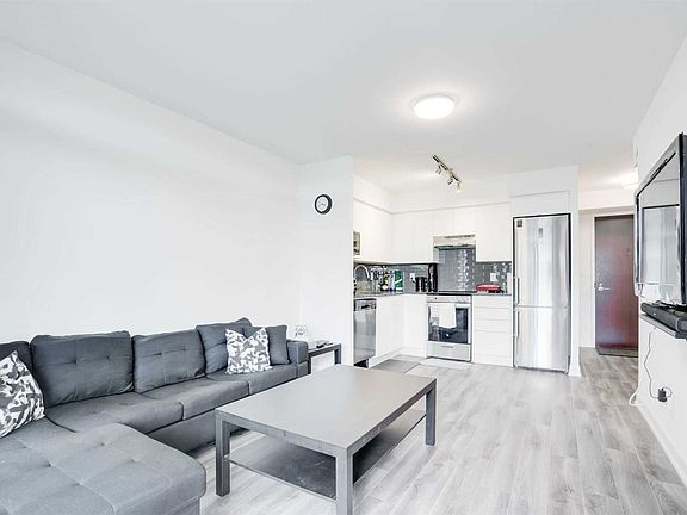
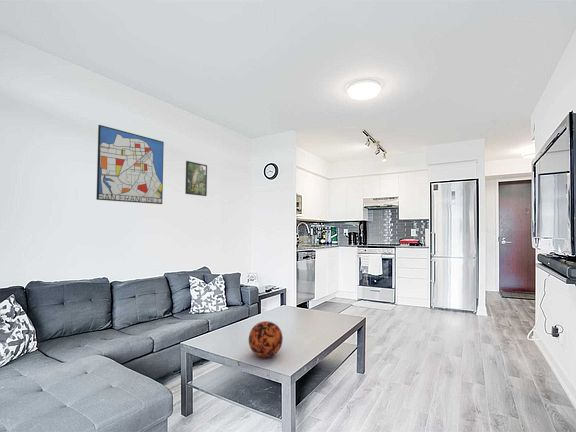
+ wall art [95,124,165,205]
+ decorative ball [248,320,284,358]
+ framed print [184,160,208,197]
